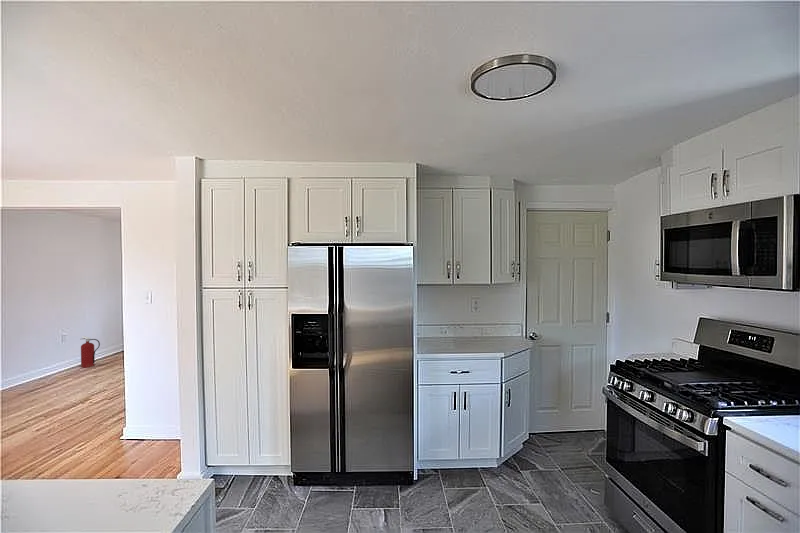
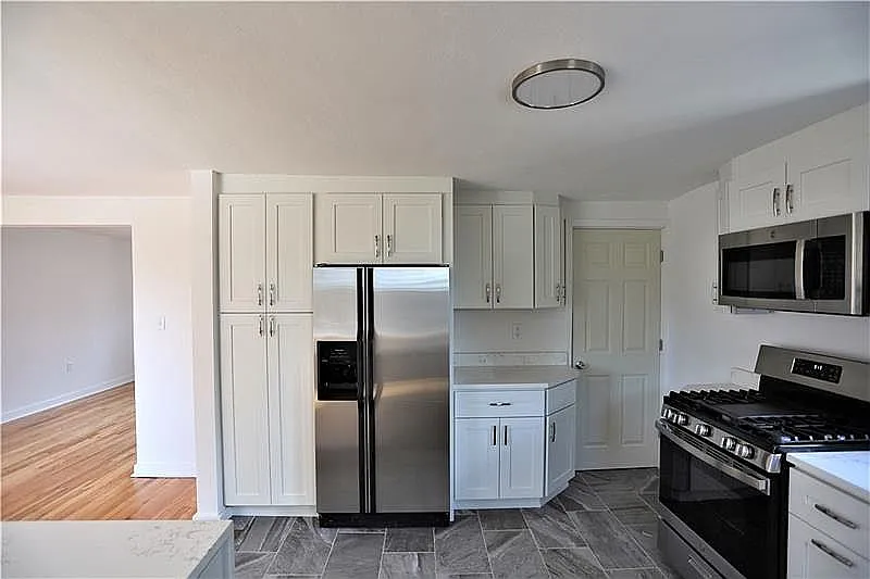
- fire extinguisher [80,335,101,369]
